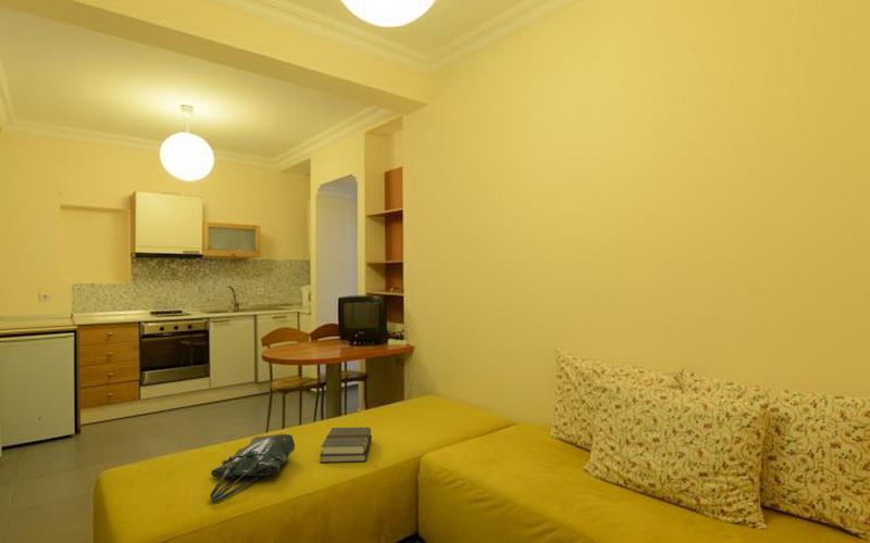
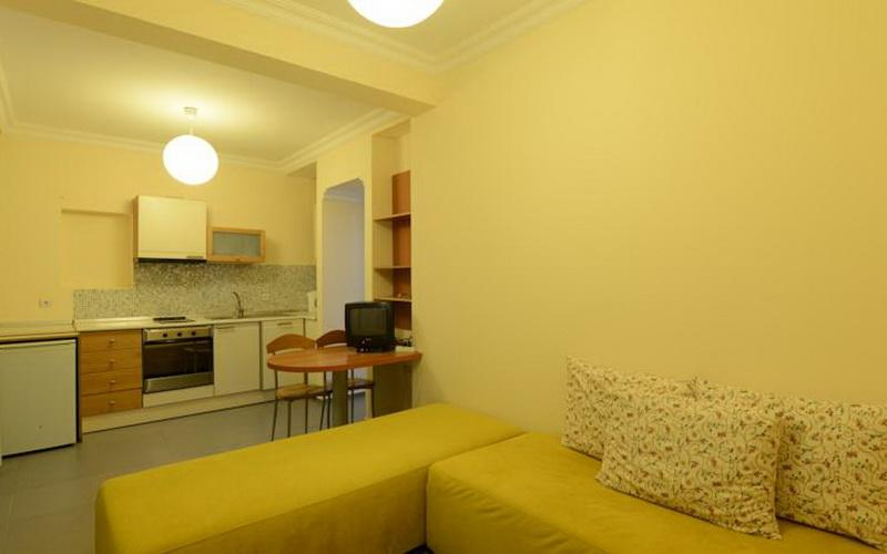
- tote bag [209,433,296,505]
- book [319,426,373,464]
